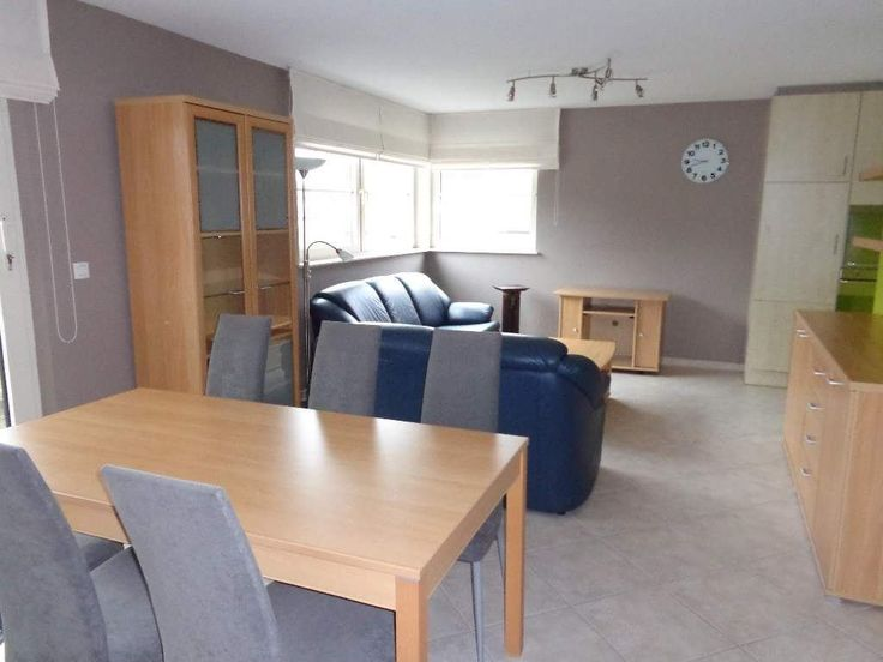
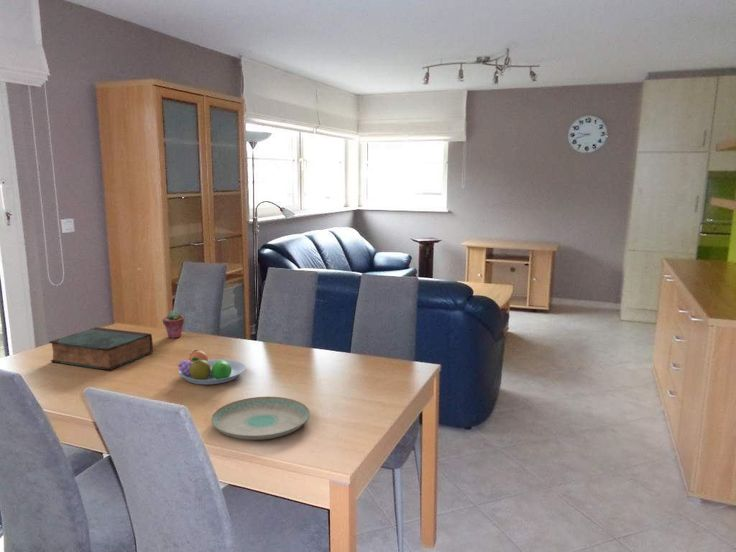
+ fruit bowl [177,349,246,385]
+ potted succulent [161,309,185,339]
+ plate [210,396,311,441]
+ book [48,326,154,371]
